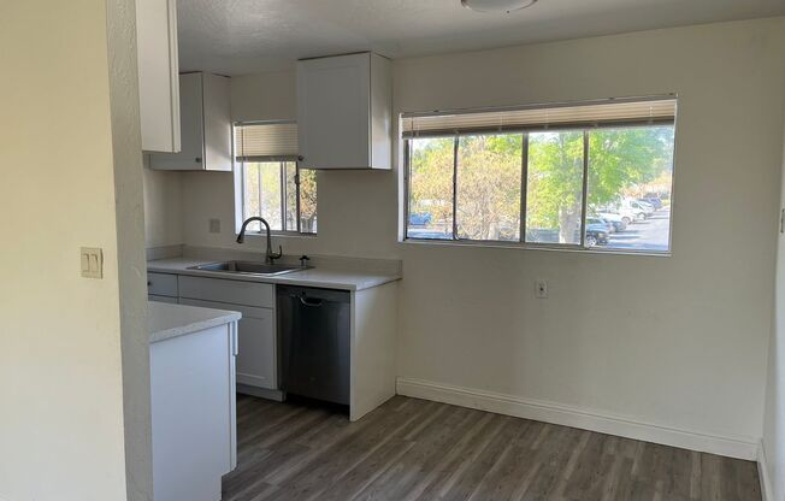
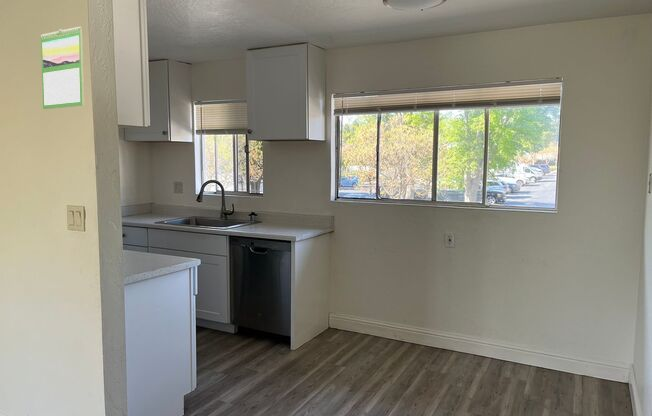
+ calendar [40,26,85,110]
